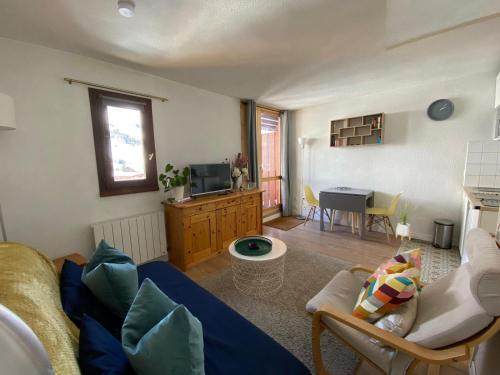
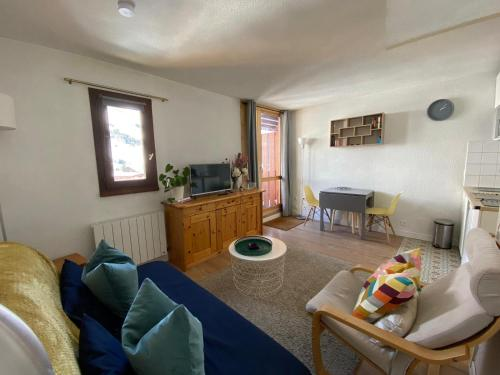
- house plant [393,200,416,241]
